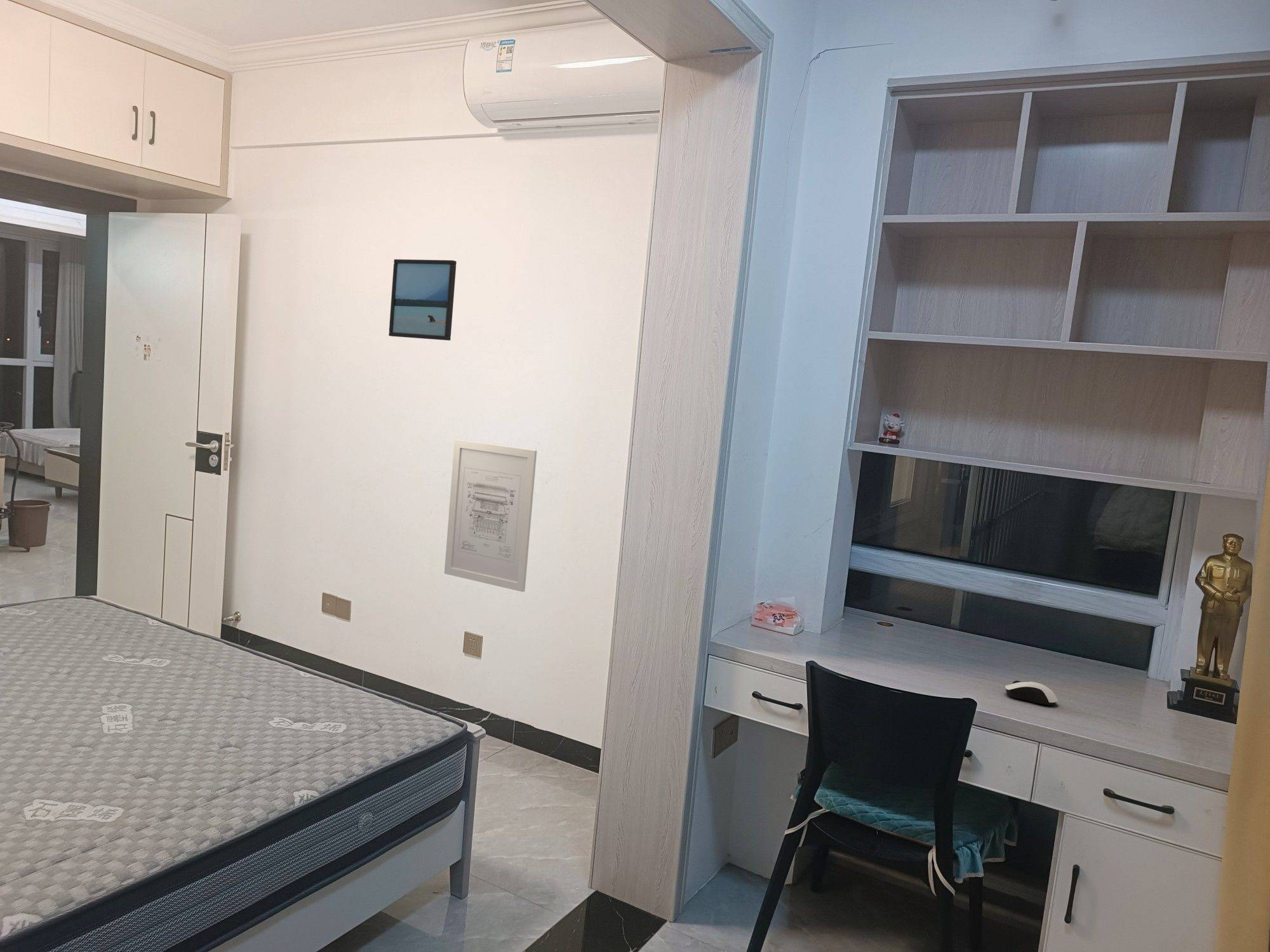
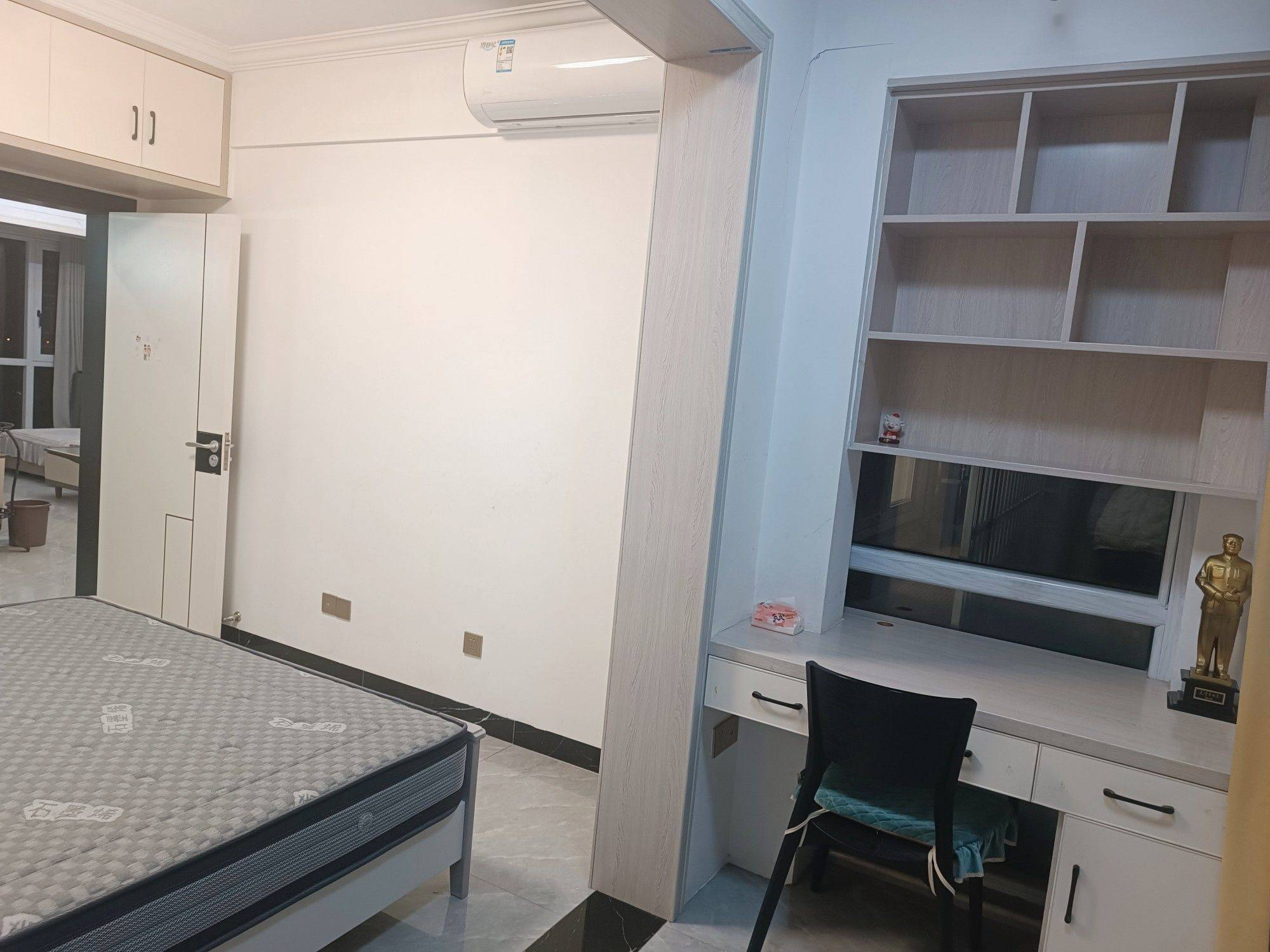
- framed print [388,259,457,341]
- computer mouse [1005,680,1059,706]
- wall art [444,439,537,592]
